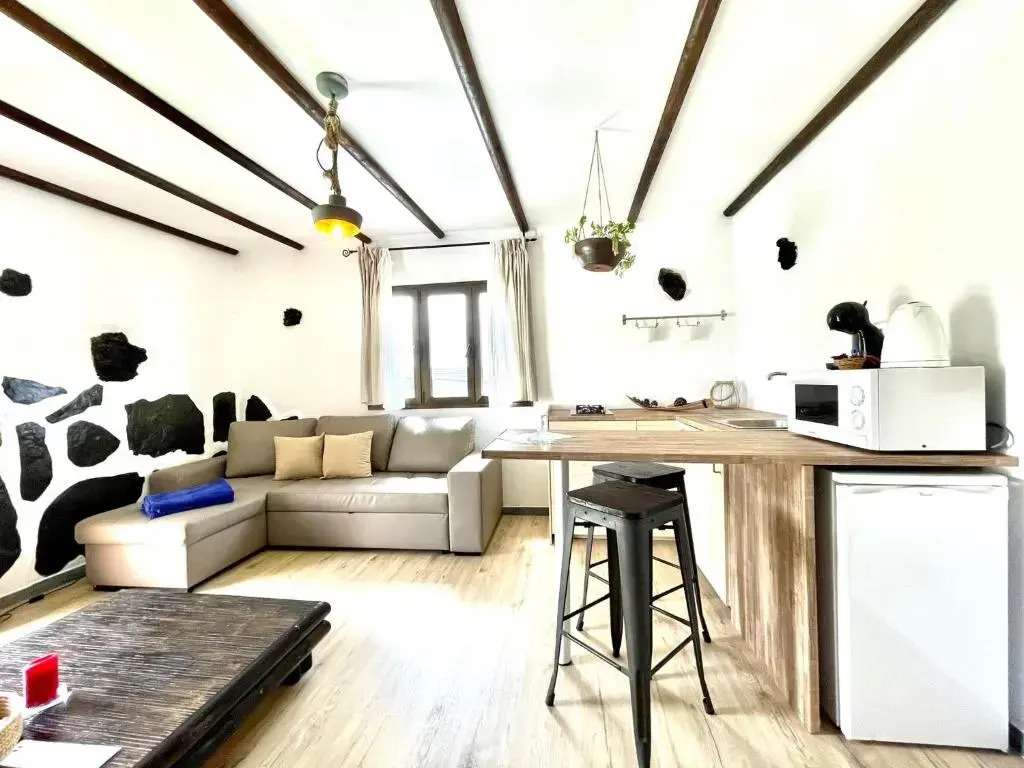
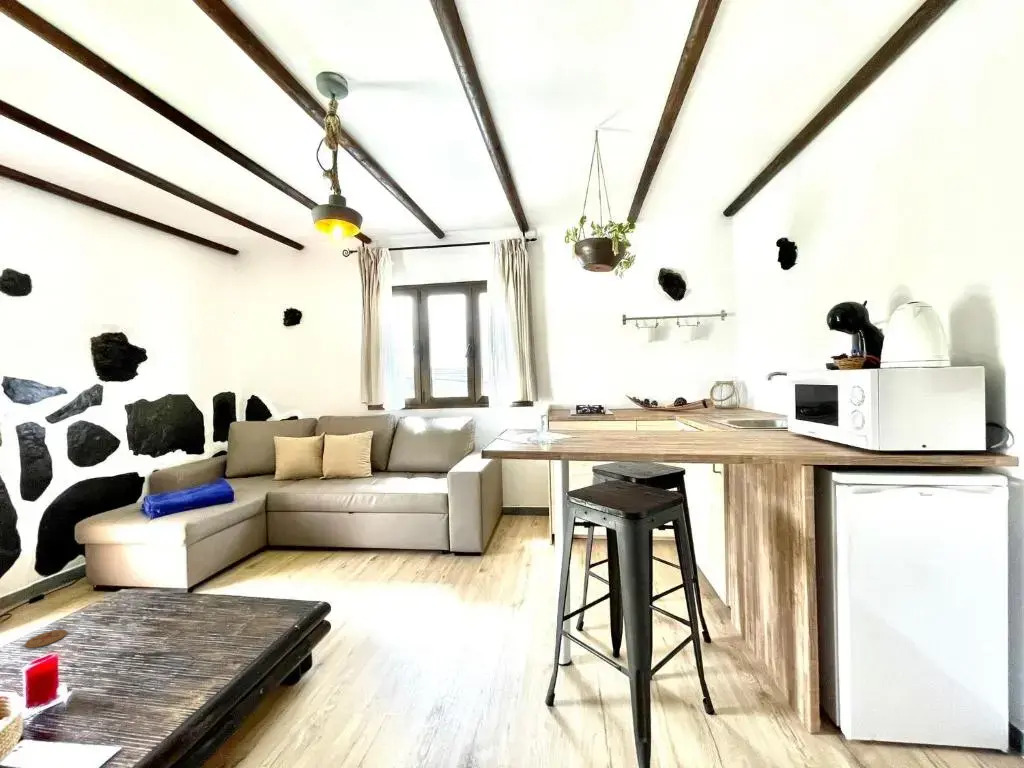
+ coaster [24,629,68,649]
